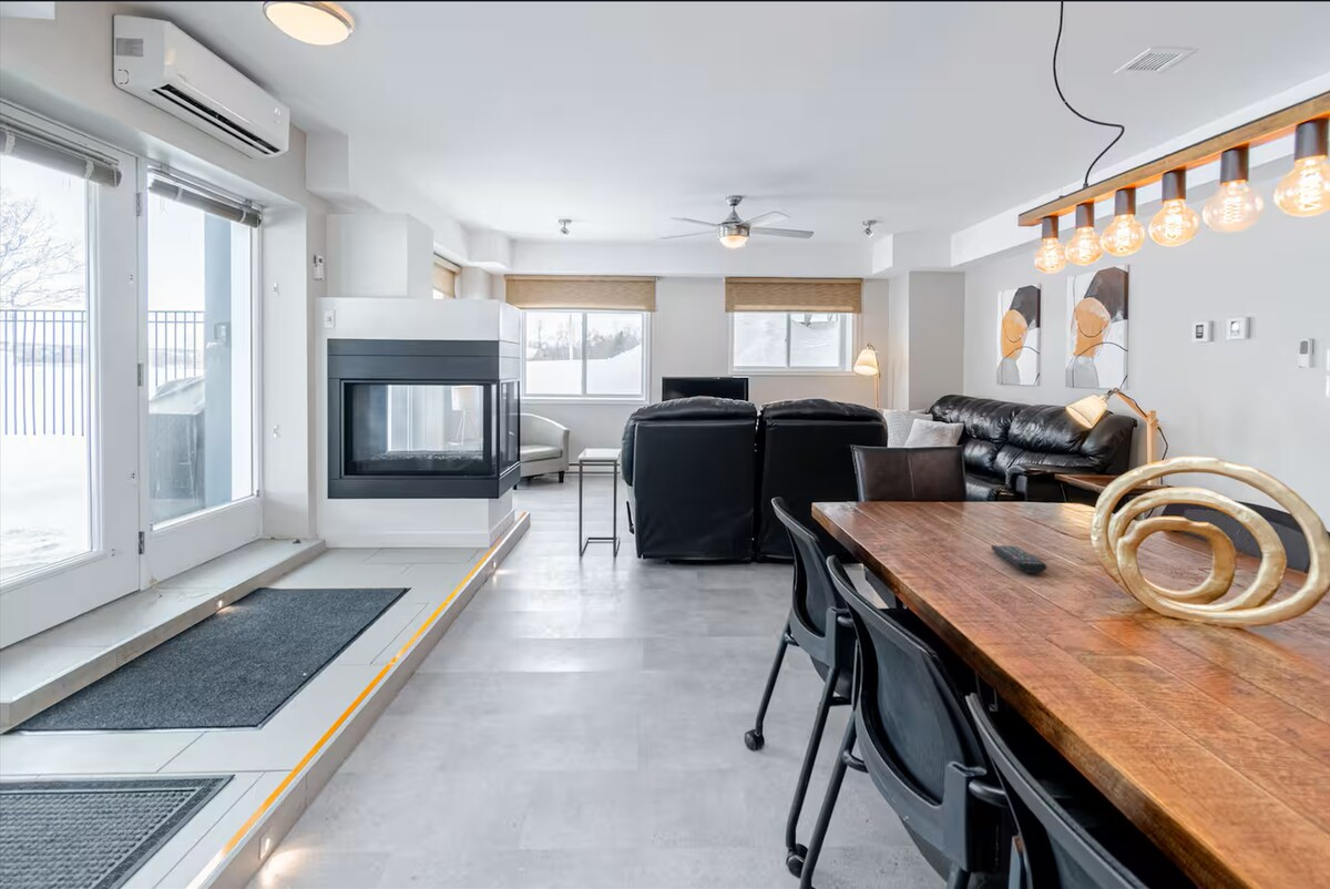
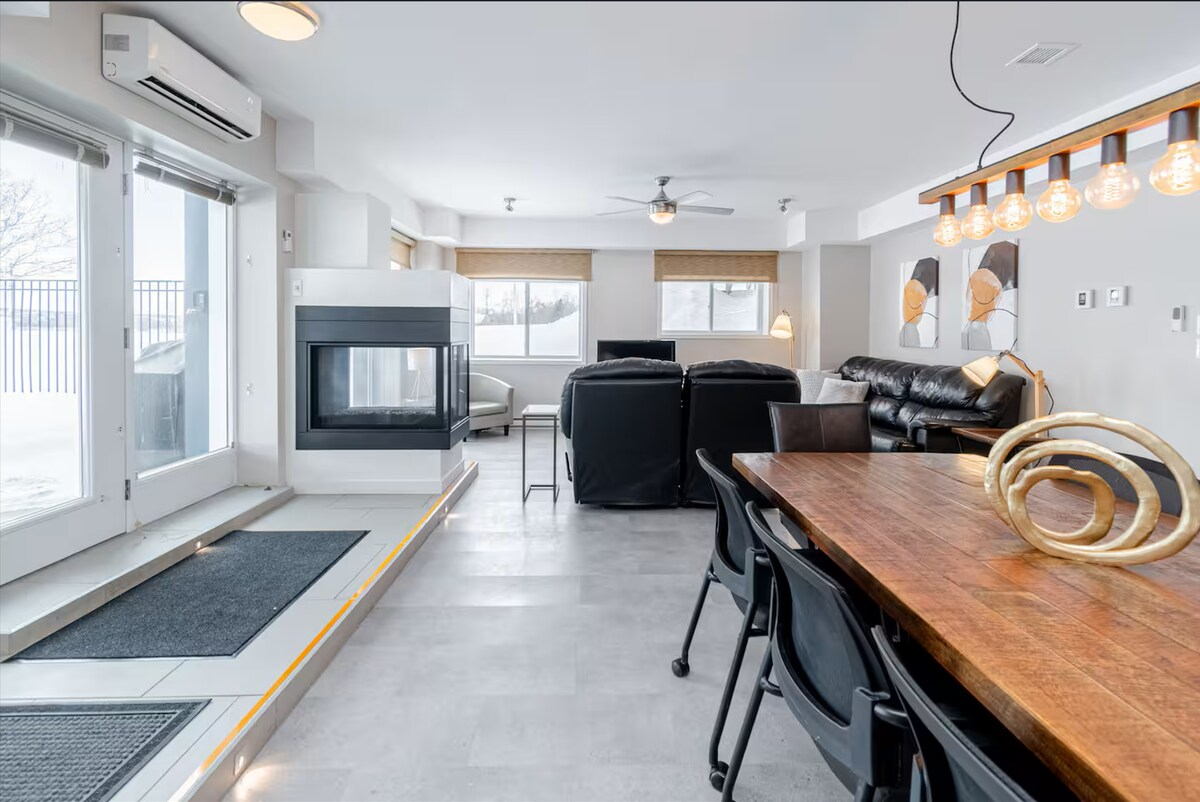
- remote control [990,544,1048,574]
